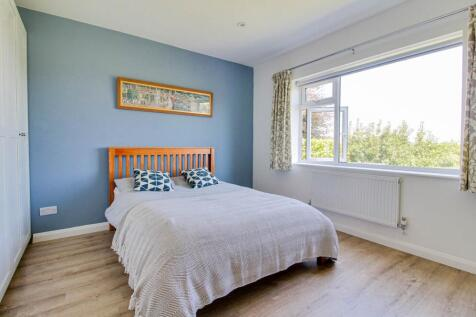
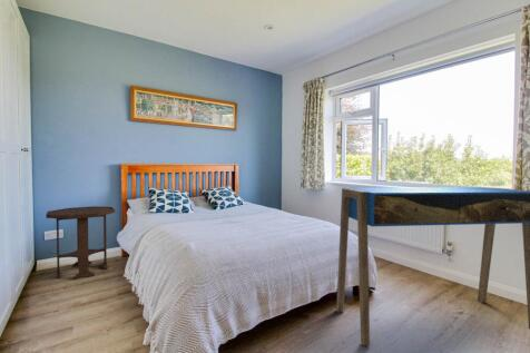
+ side table [45,205,116,281]
+ console table [335,186,530,346]
